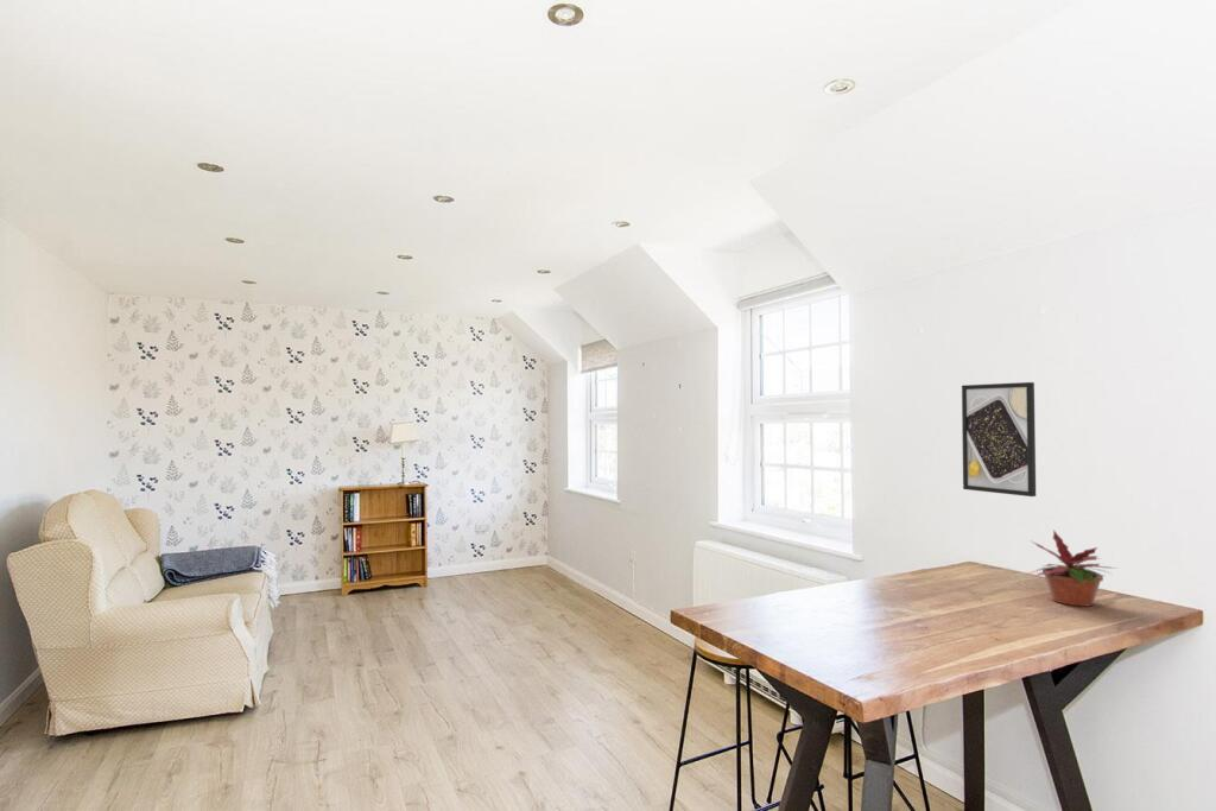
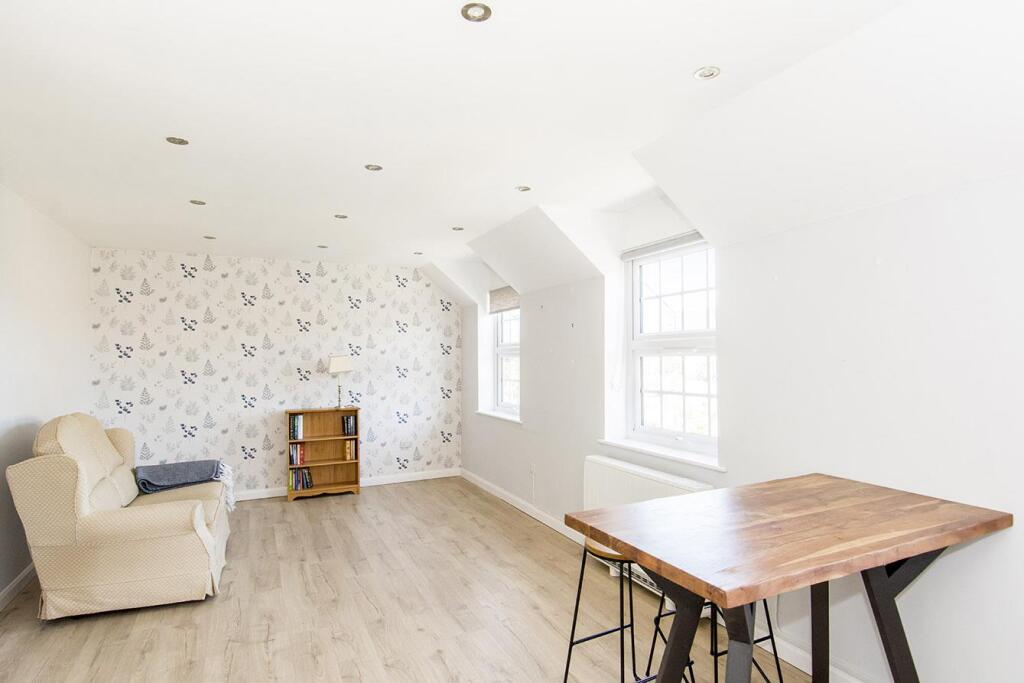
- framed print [961,381,1037,498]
- potted plant [1025,528,1119,608]
